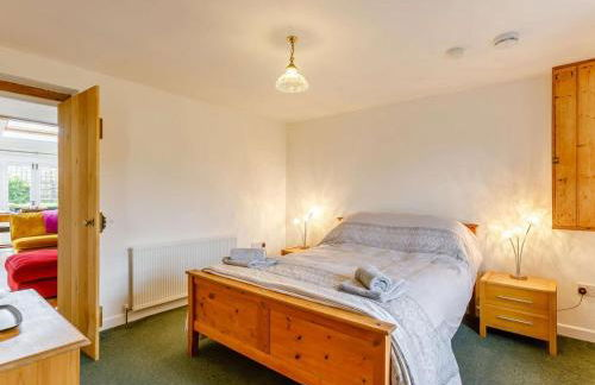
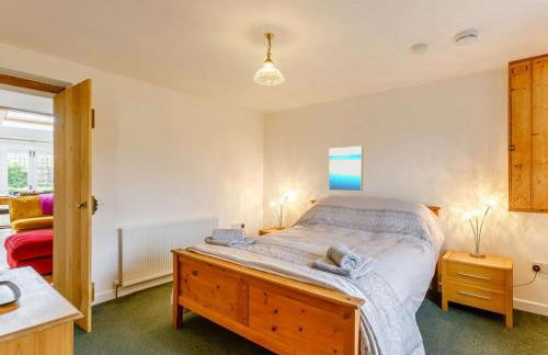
+ wall art [328,145,364,193]
